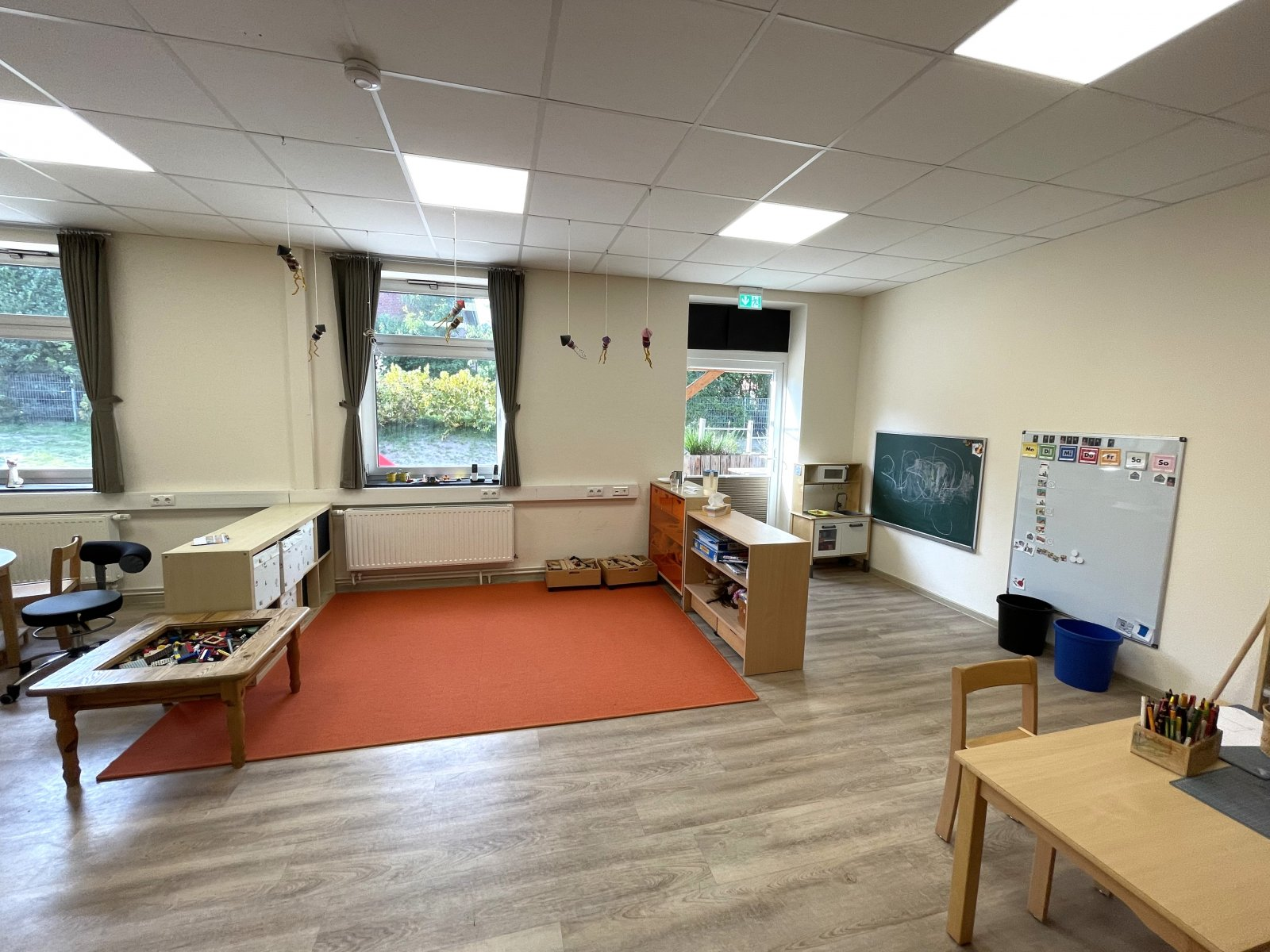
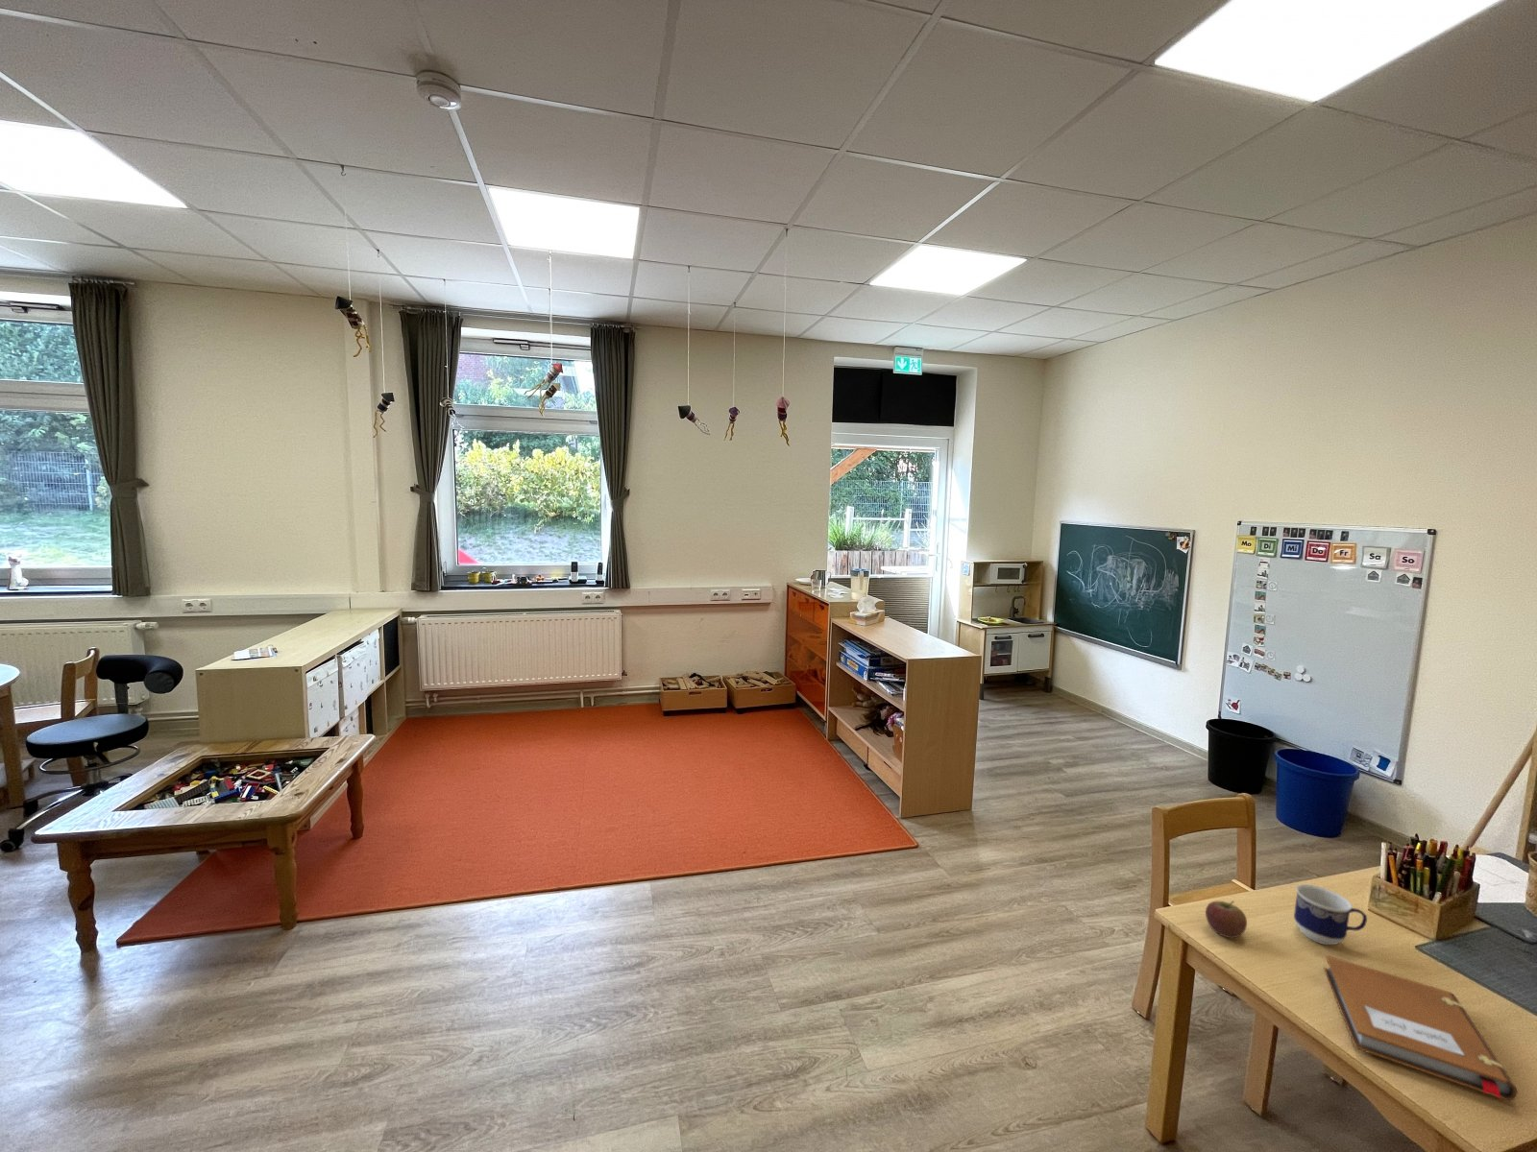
+ apple [1204,900,1248,939]
+ cup [1293,883,1368,945]
+ notebook [1323,955,1519,1101]
